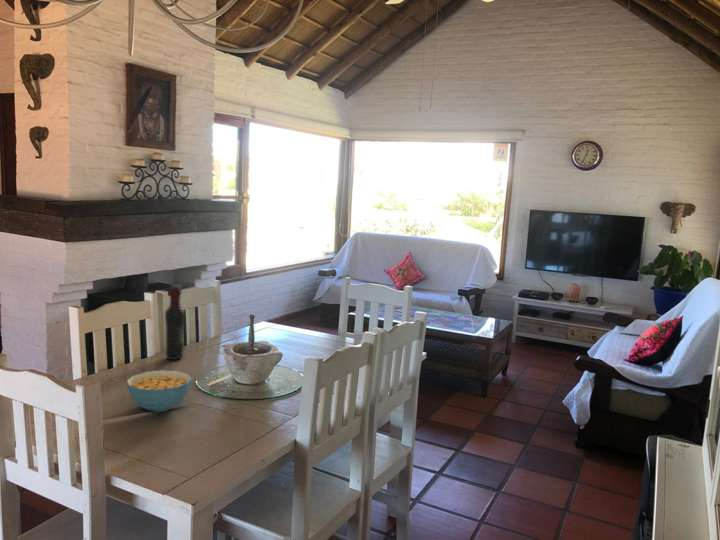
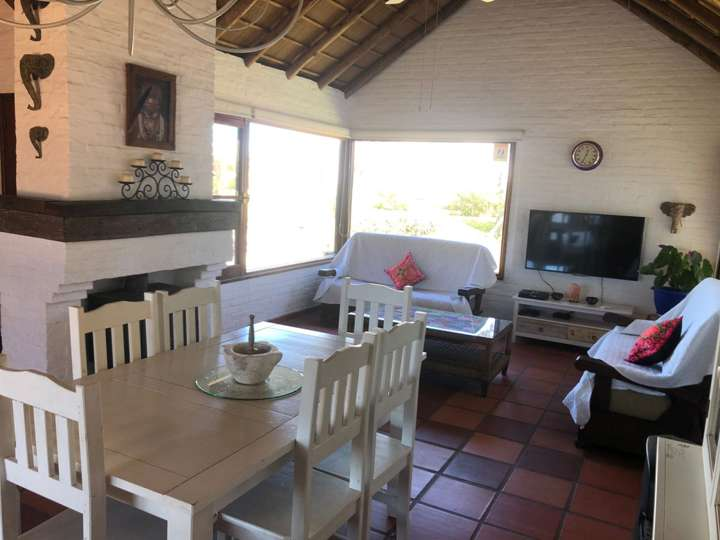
- cereal bowl [125,369,193,413]
- wine bottle [164,284,186,361]
